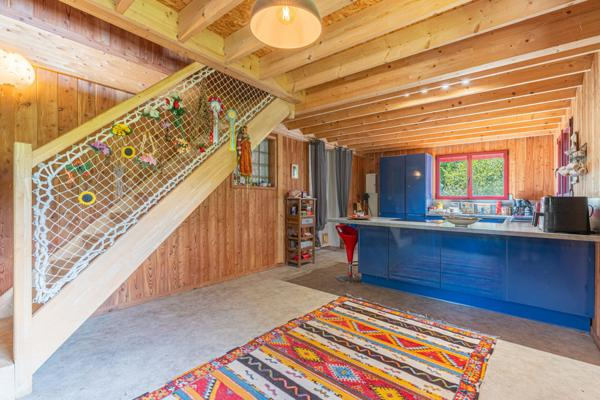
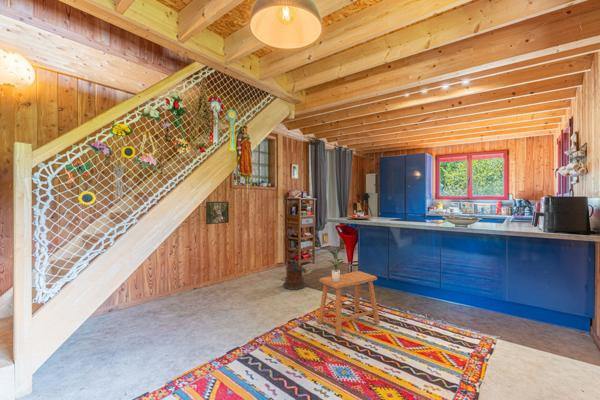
+ bucket [282,259,308,291]
+ stool [317,270,381,337]
+ potted plant [327,245,345,282]
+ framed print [205,201,230,225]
